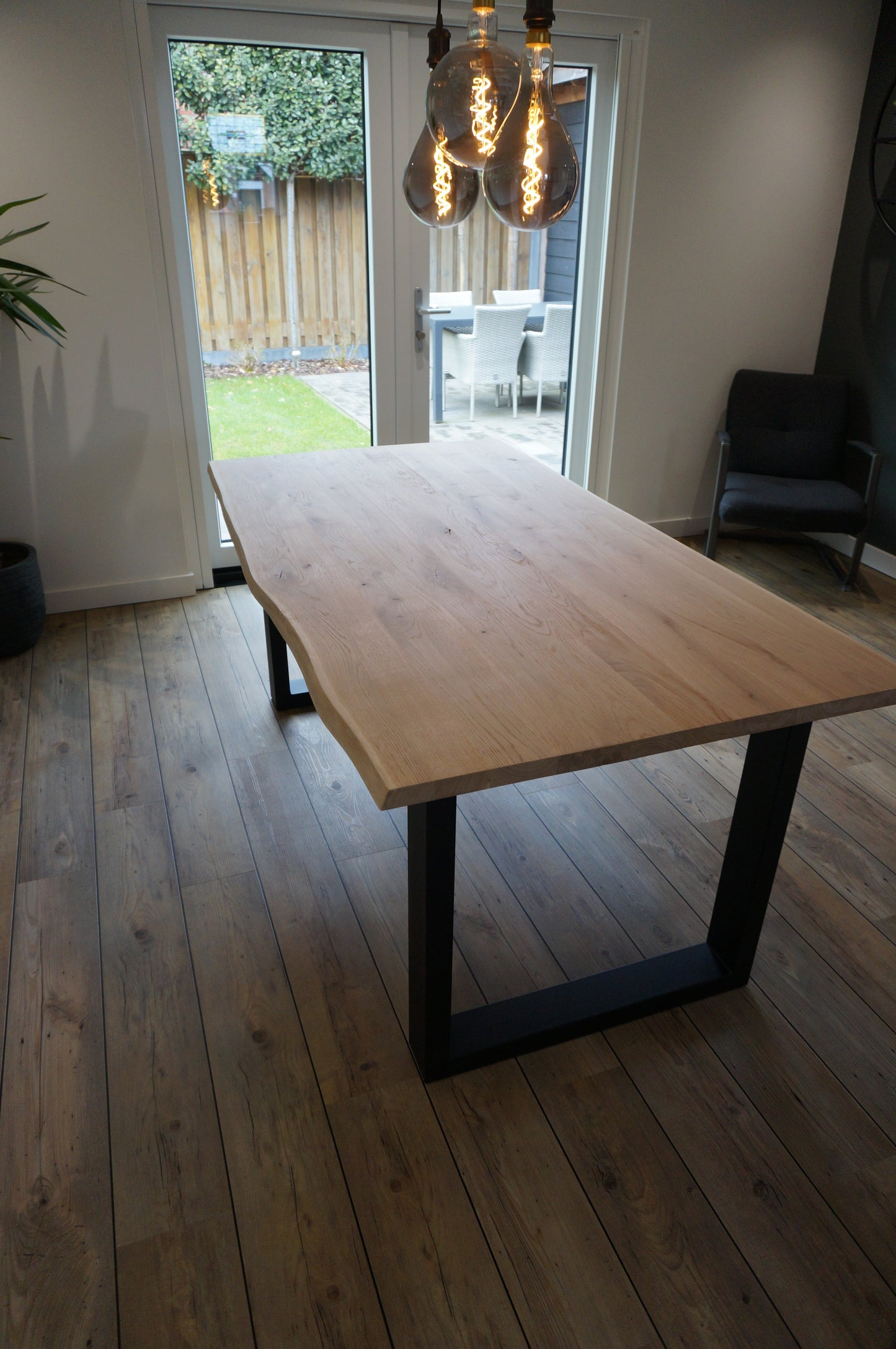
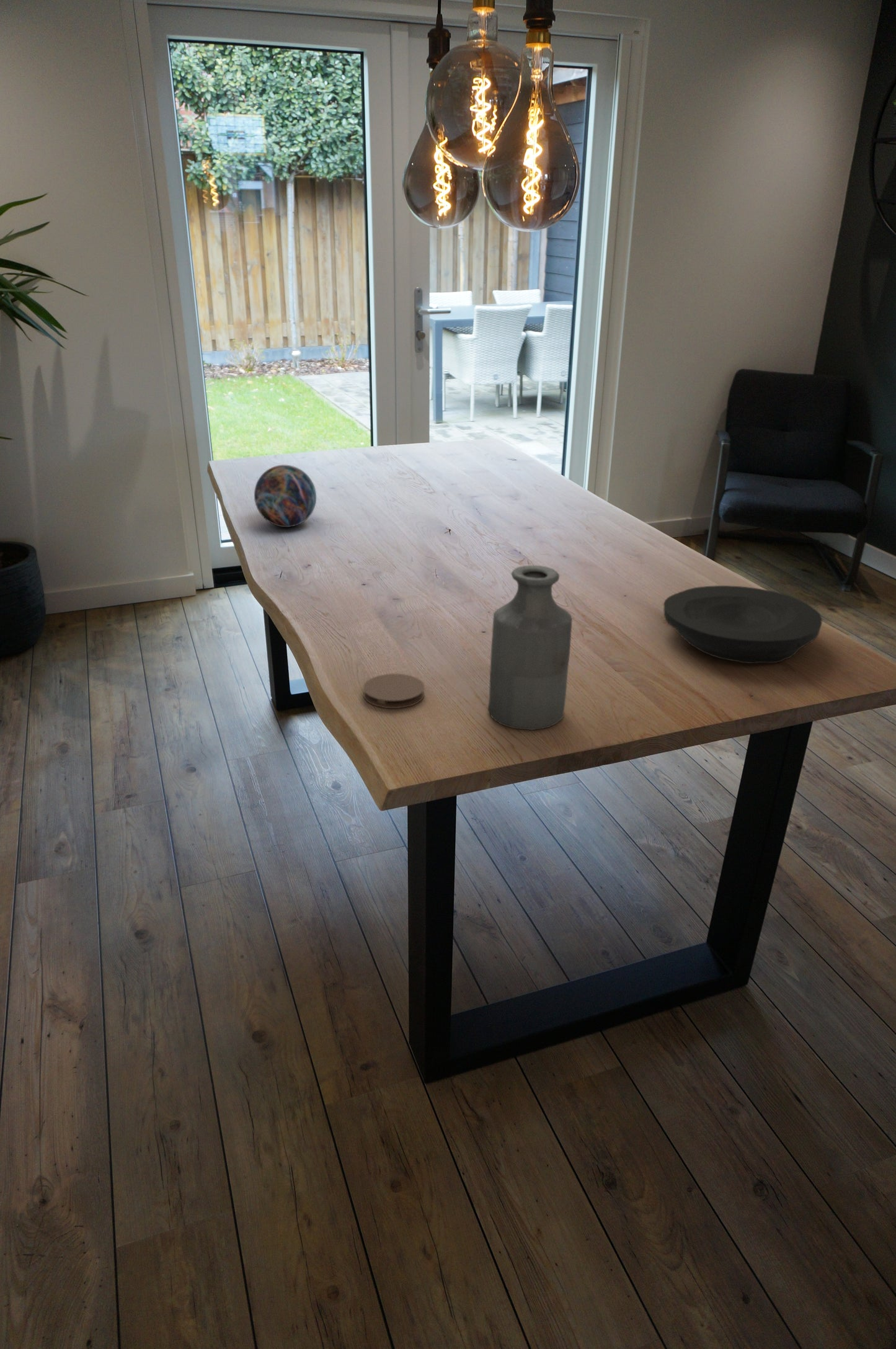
+ coaster [363,673,425,709]
+ plate [663,585,823,664]
+ bottle [487,565,573,731]
+ decorative orb [254,465,317,528]
